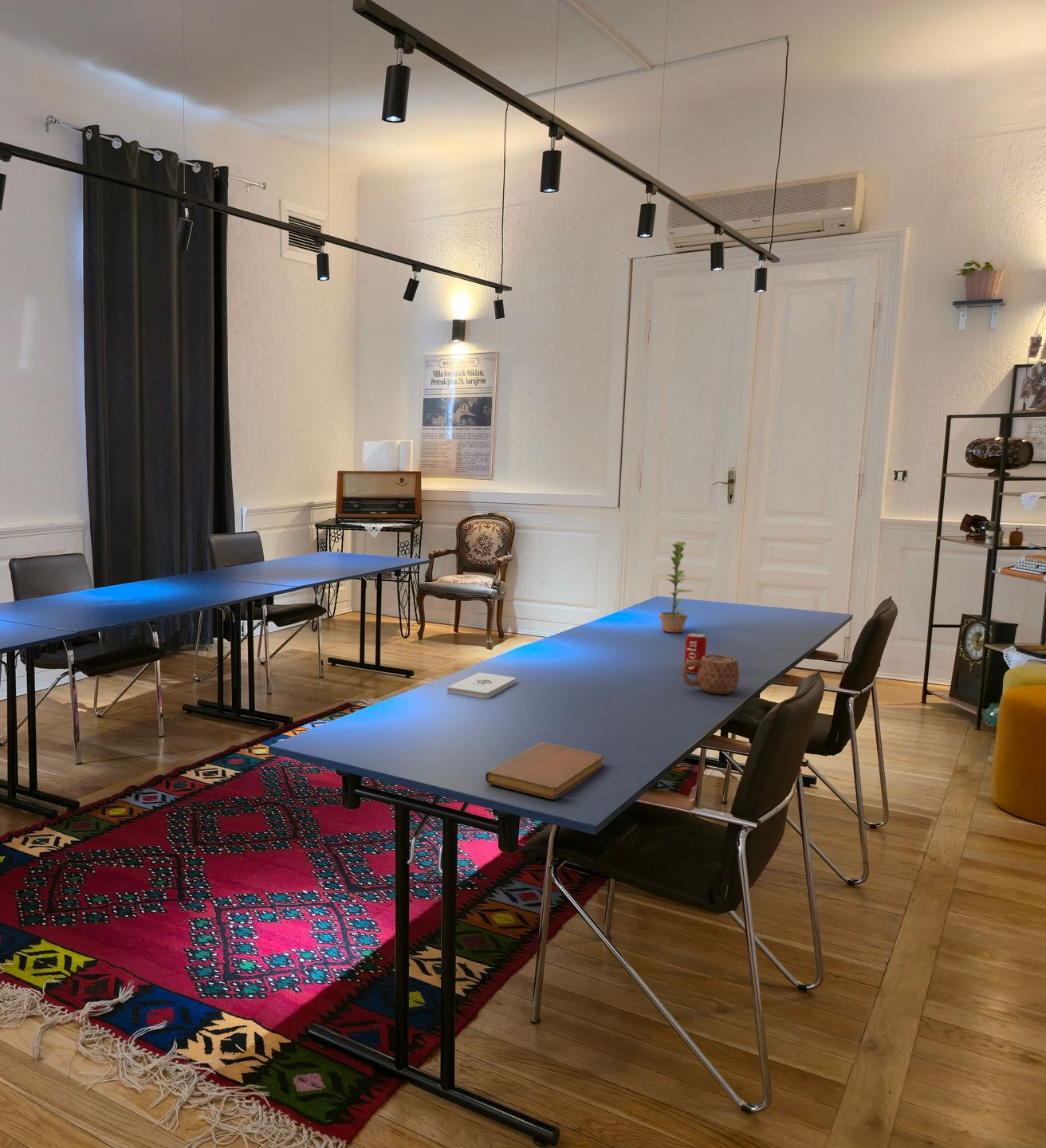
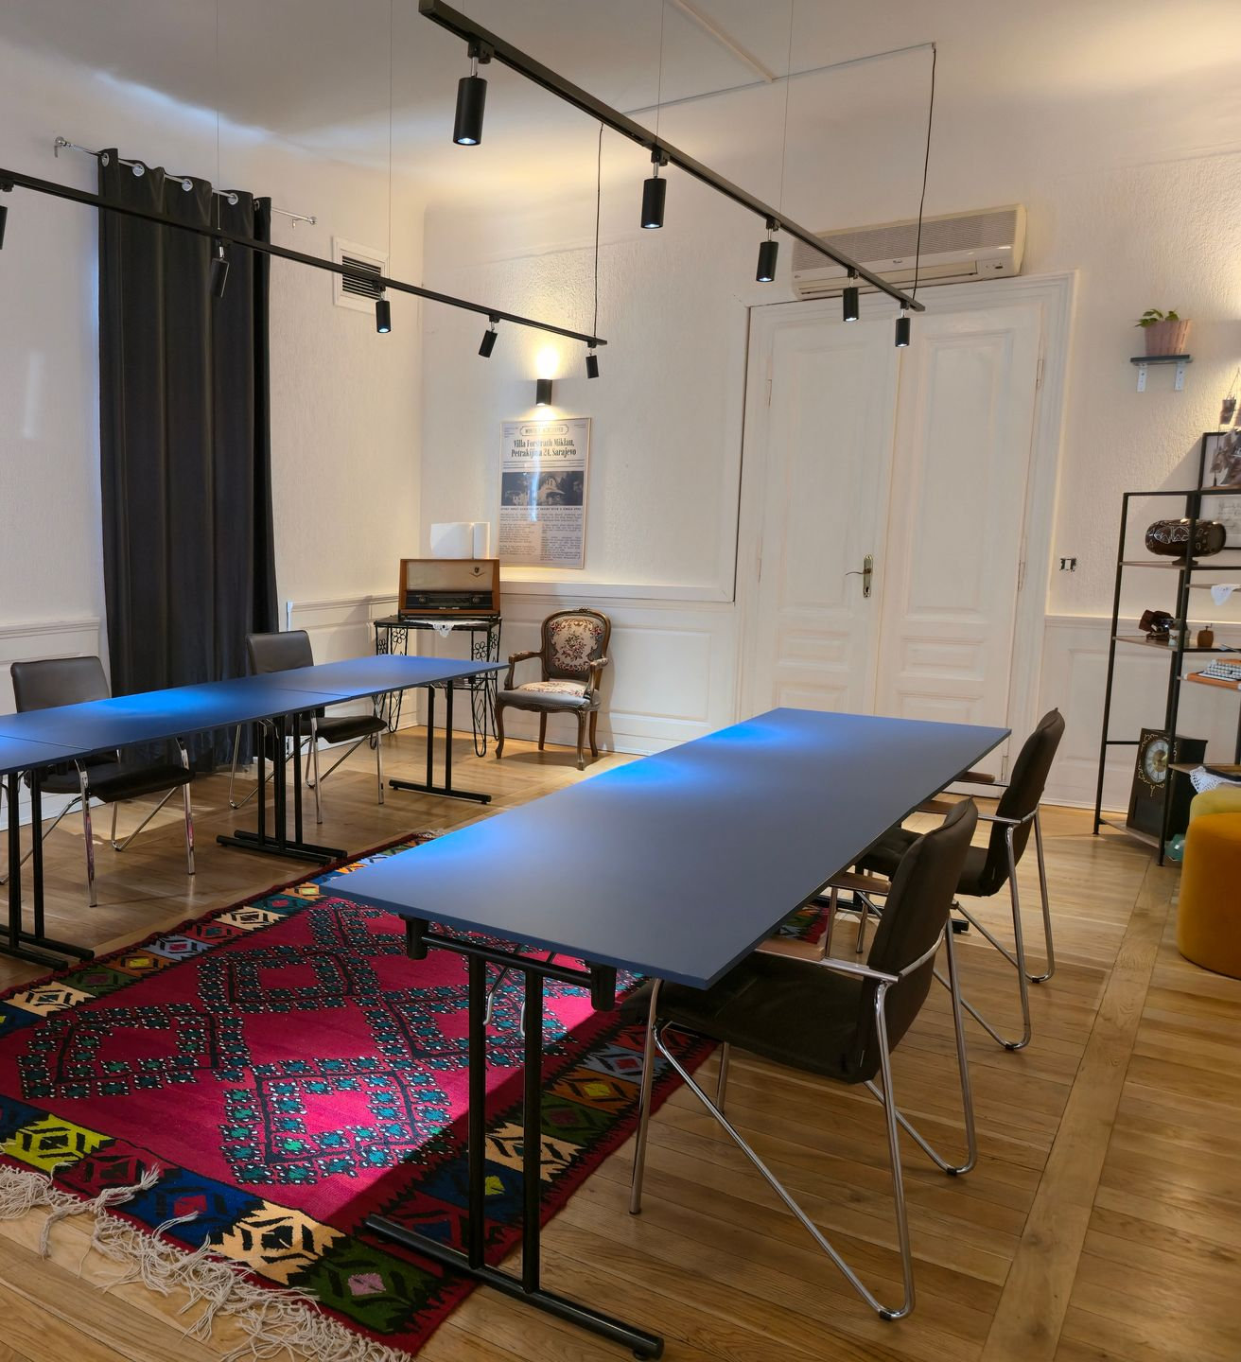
- notebook [485,741,605,800]
- notepad [446,672,516,699]
- mug [681,654,740,695]
- beverage can [683,632,707,674]
- plant [659,541,694,633]
